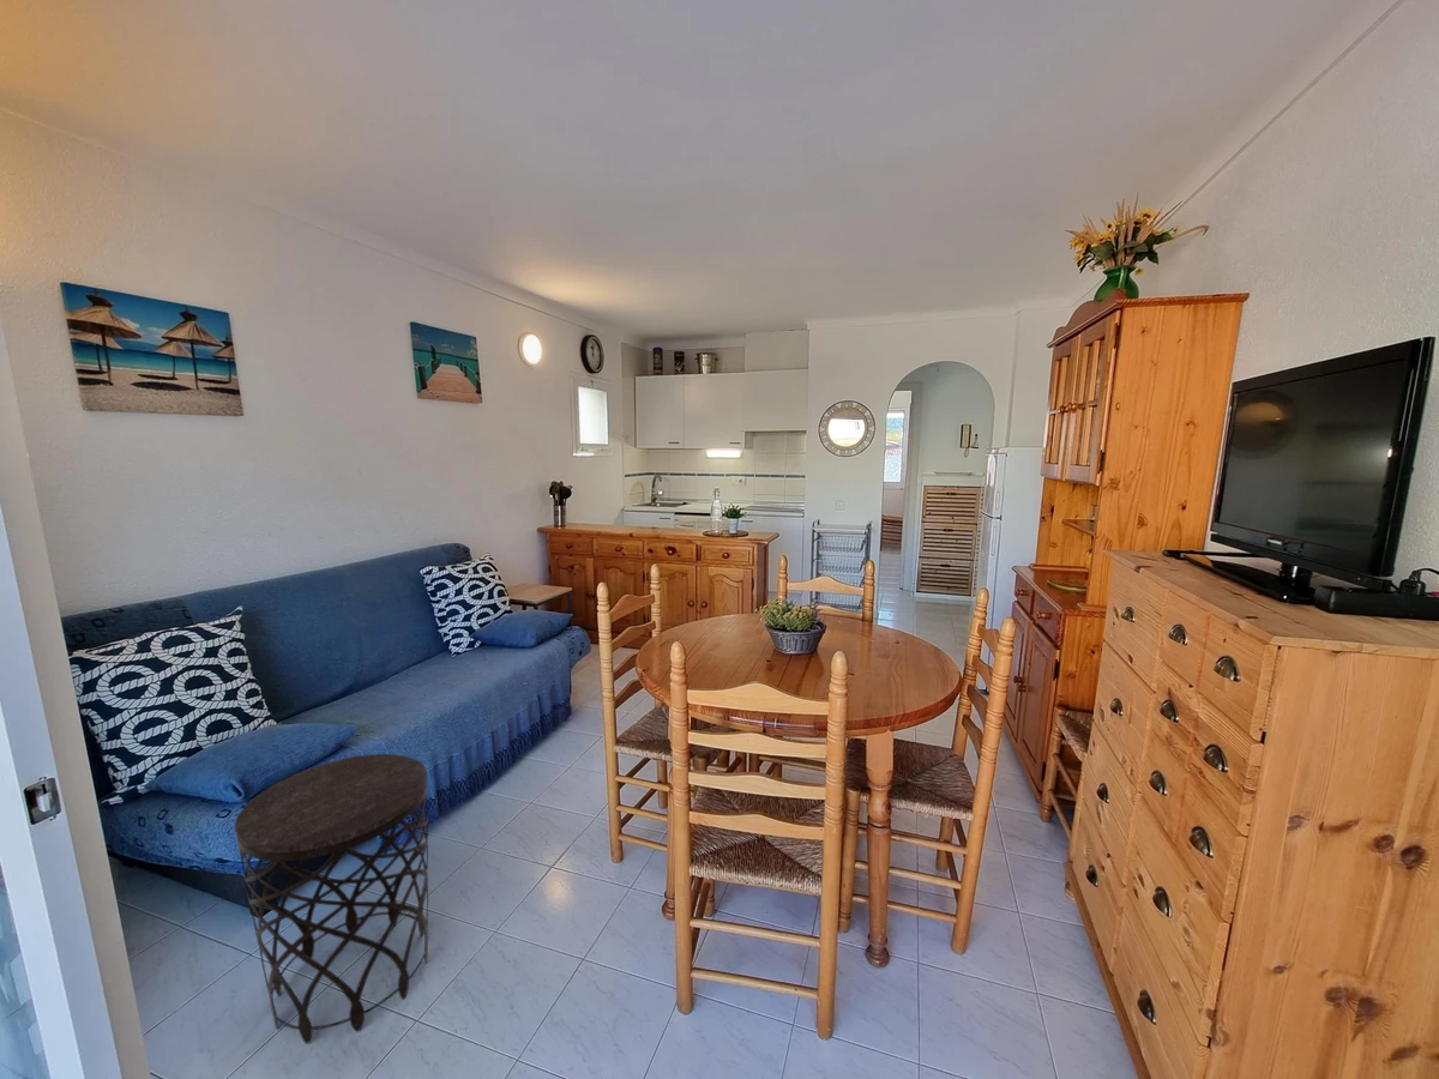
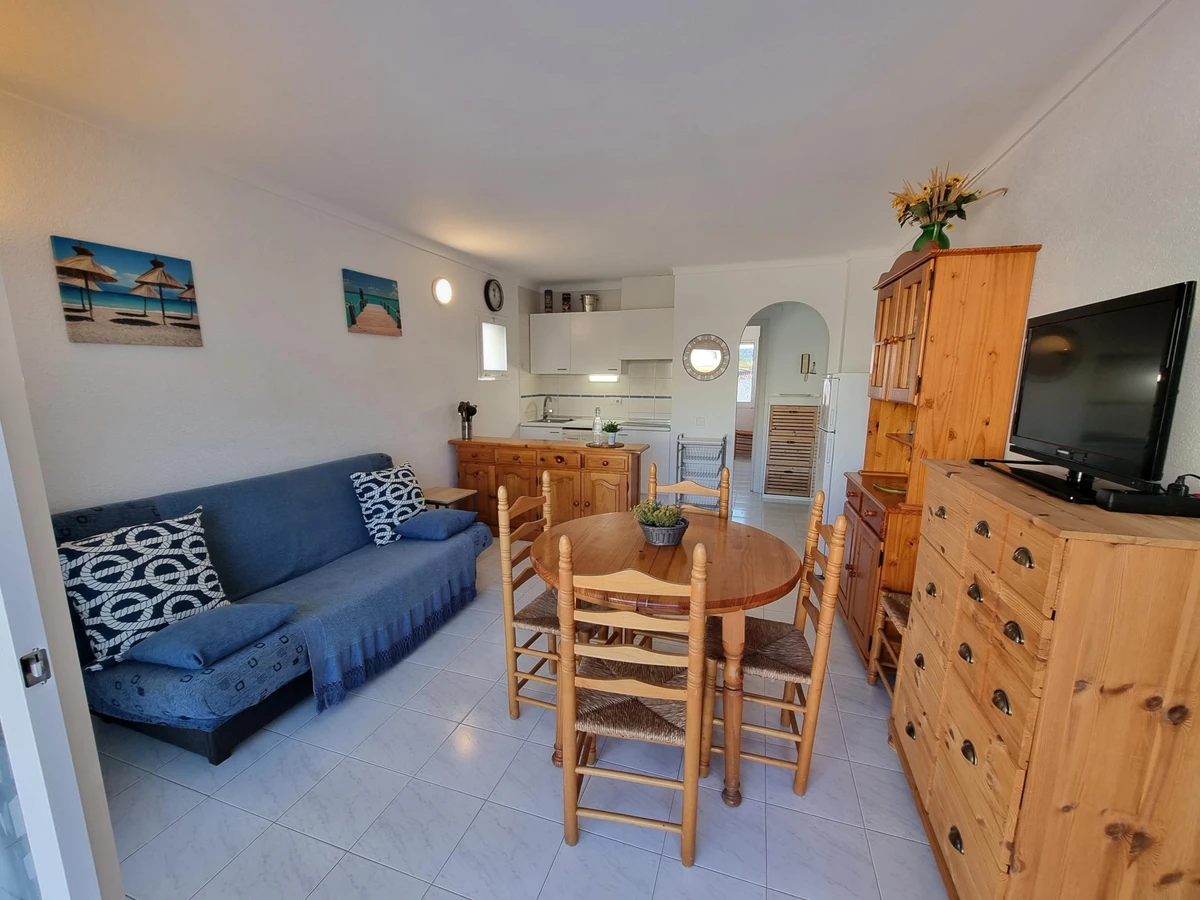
- side table [234,753,429,1044]
